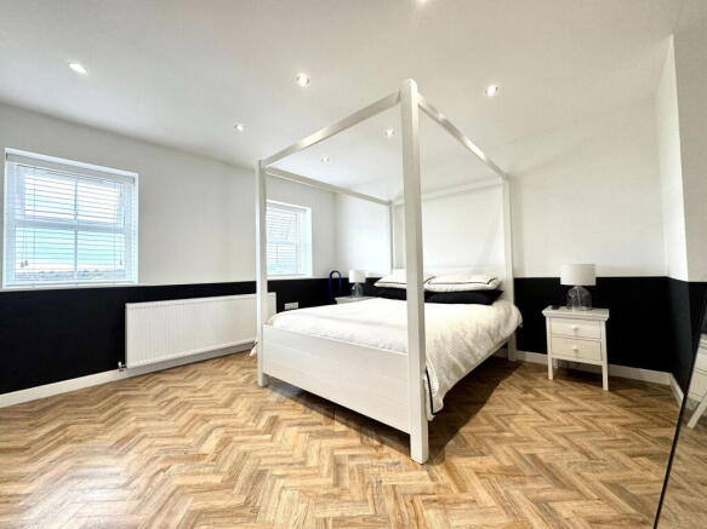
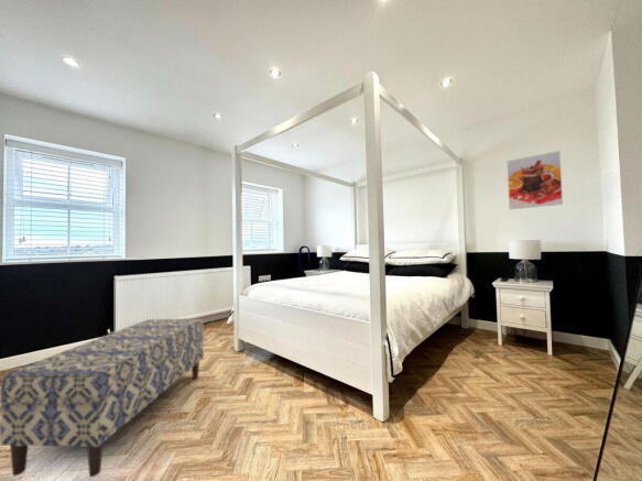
+ bench [0,318,205,478]
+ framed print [505,150,564,210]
